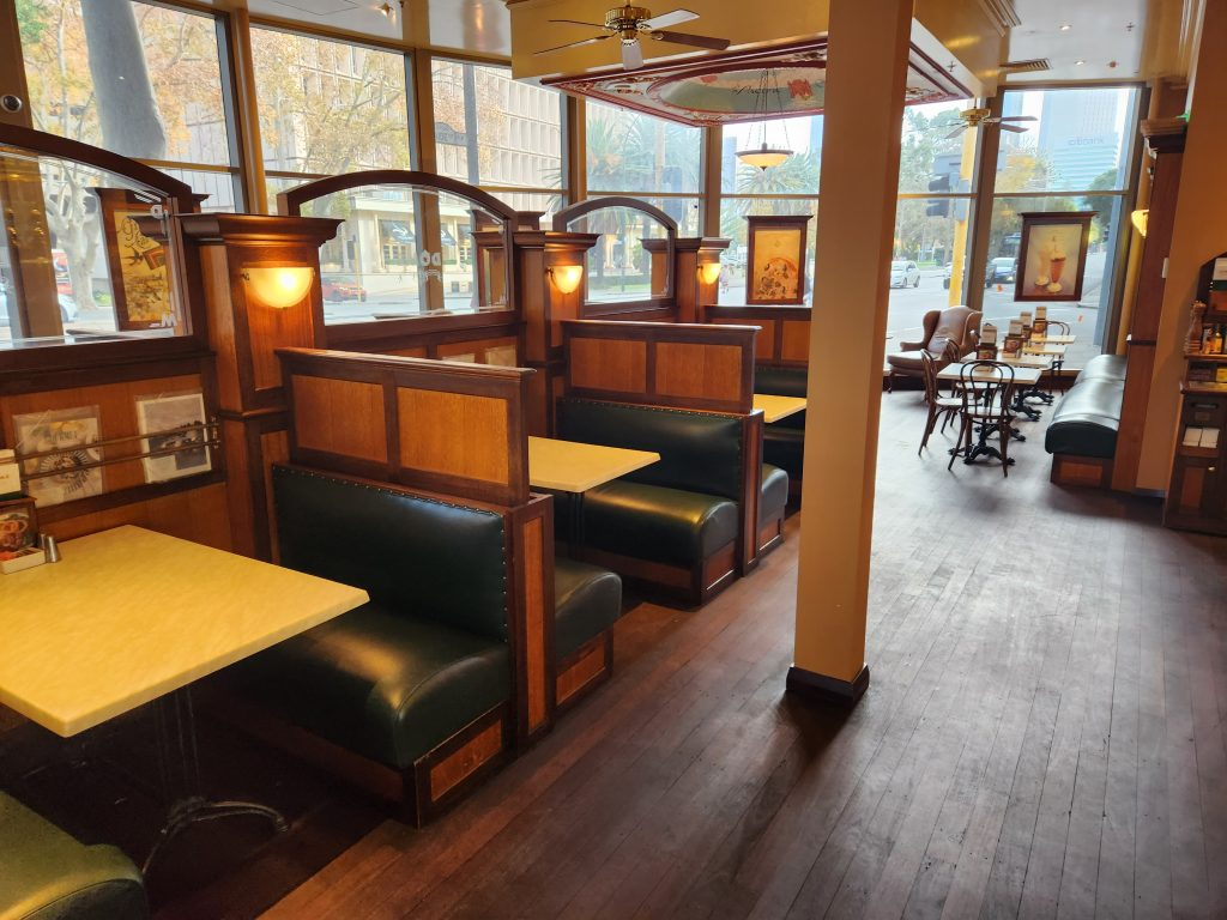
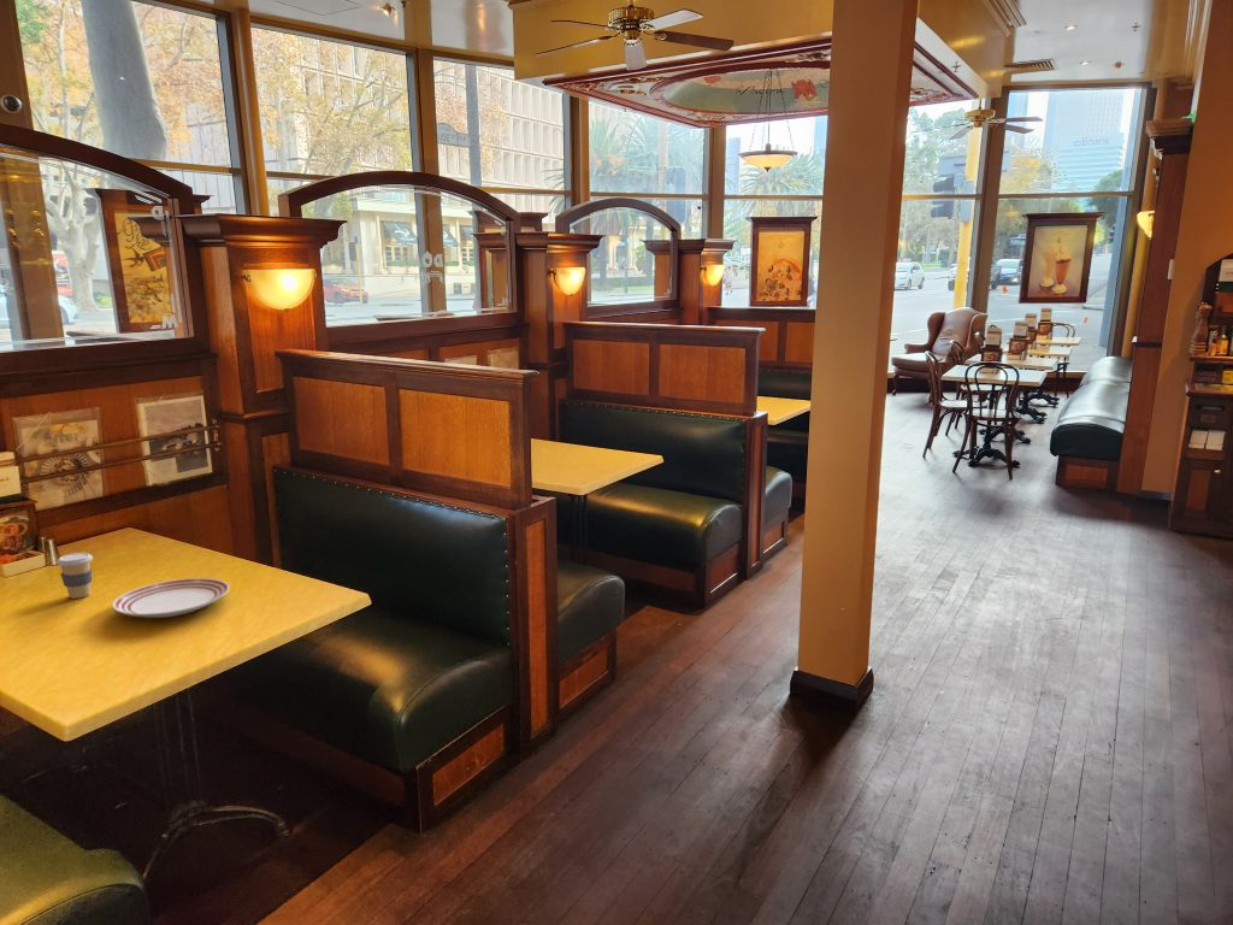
+ dinner plate [111,577,230,619]
+ coffee cup [55,552,94,600]
